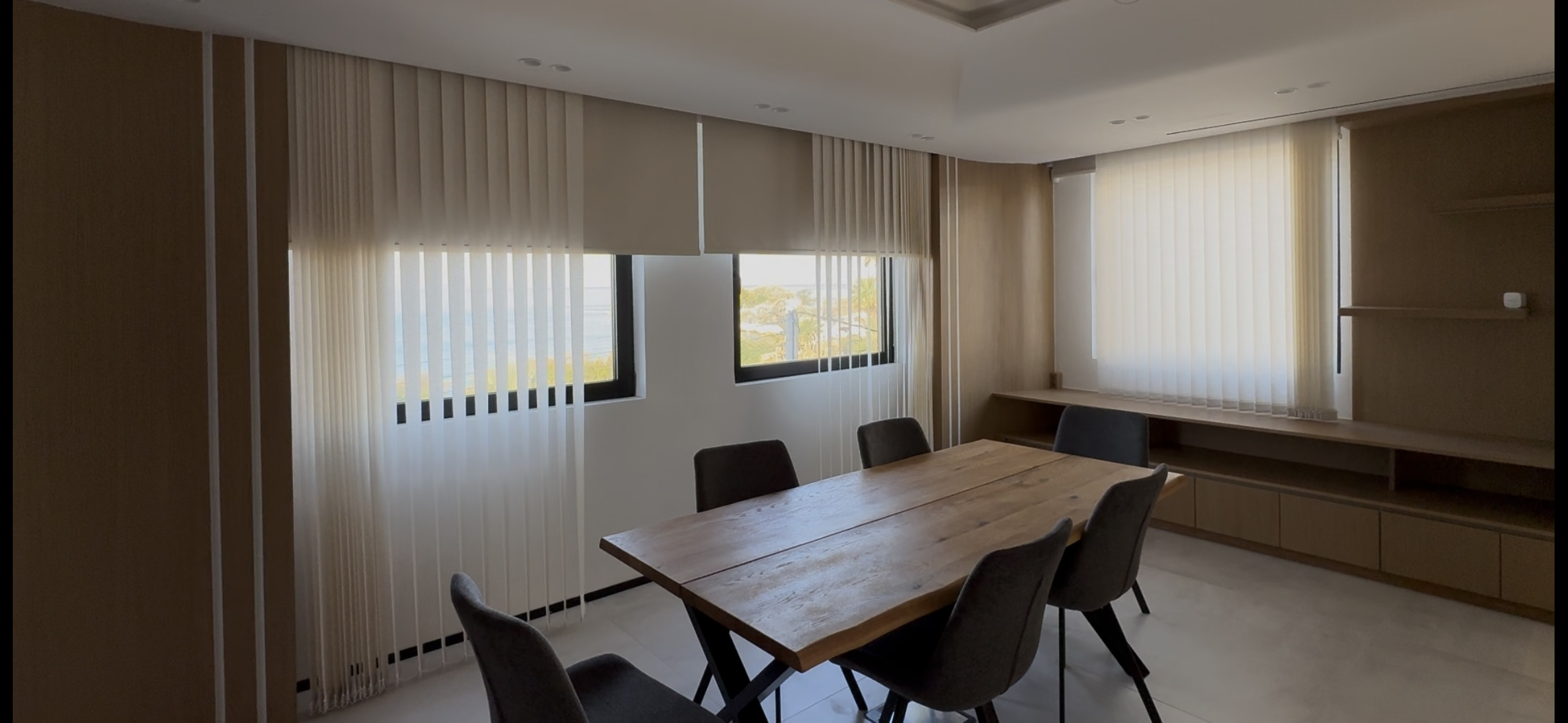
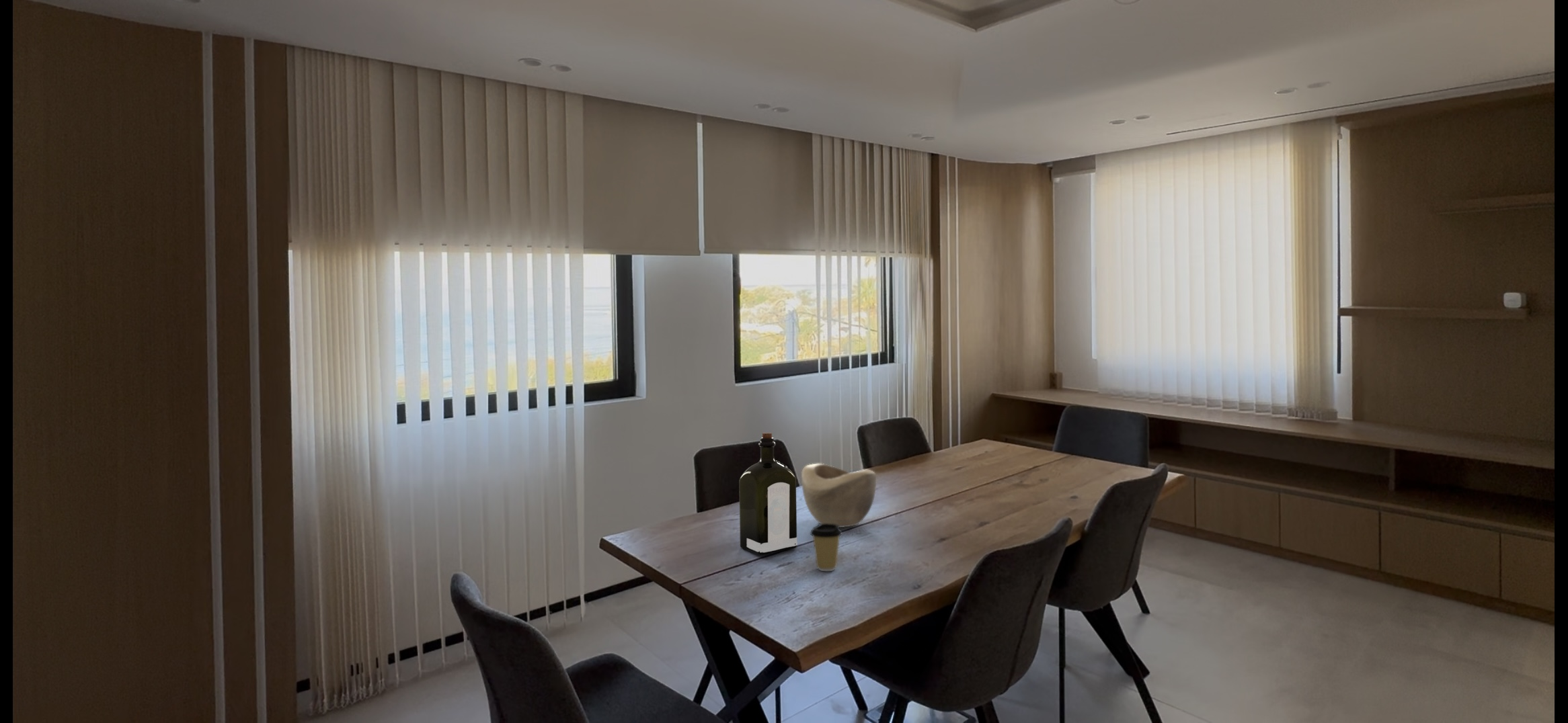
+ coffee cup [810,523,842,572]
+ liquor [738,432,797,556]
+ decorative bowl [801,463,877,528]
